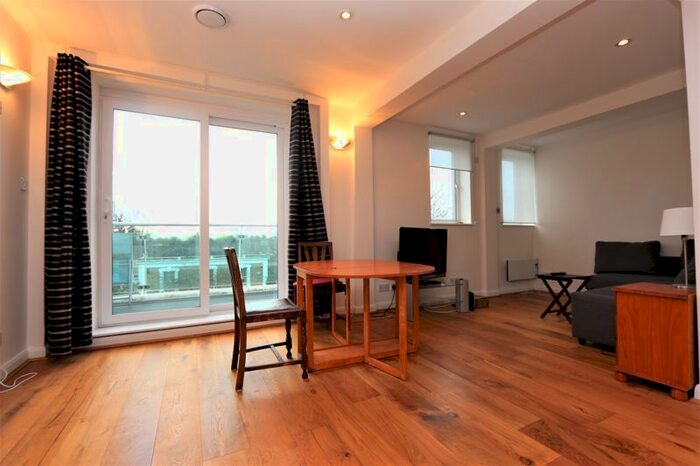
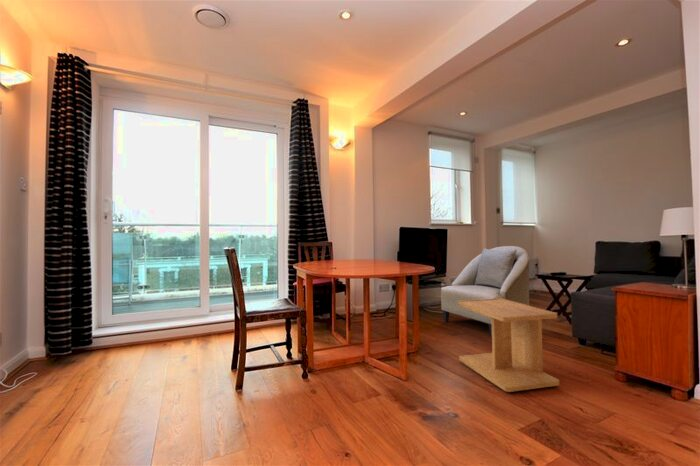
+ side table [458,299,560,393]
+ armchair [440,245,530,338]
